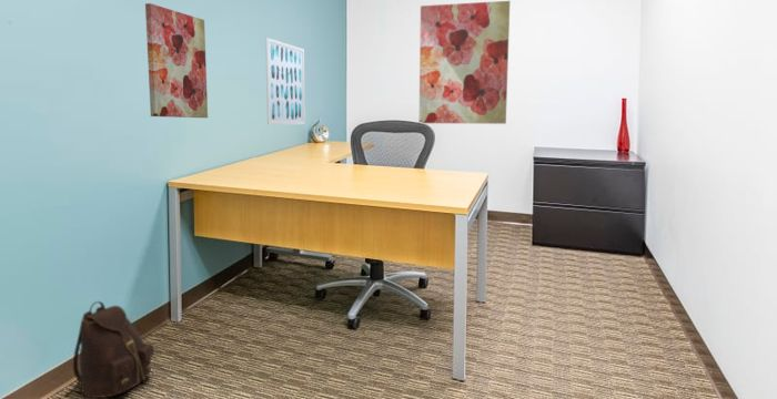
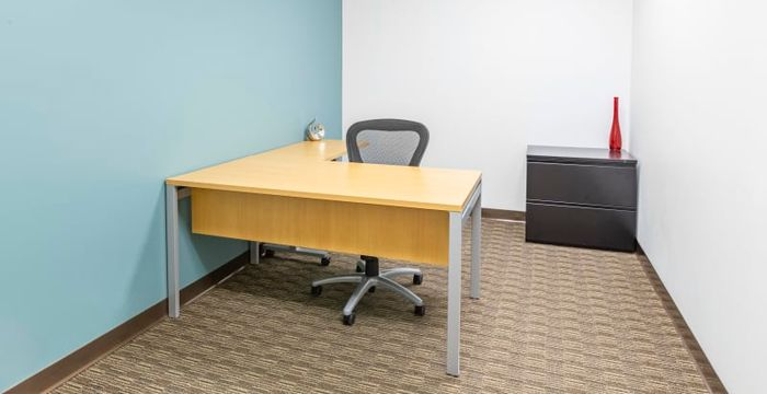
- wall art [418,0,511,125]
- backpack [63,300,155,399]
- wall art [144,2,209,119]
- wall art [264,37,306,126]
